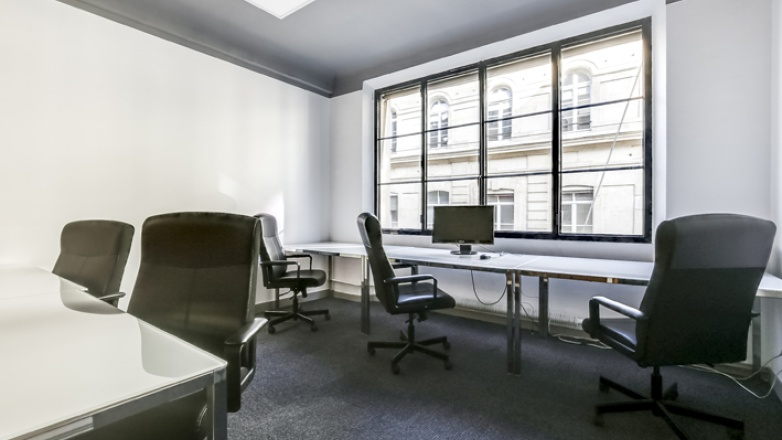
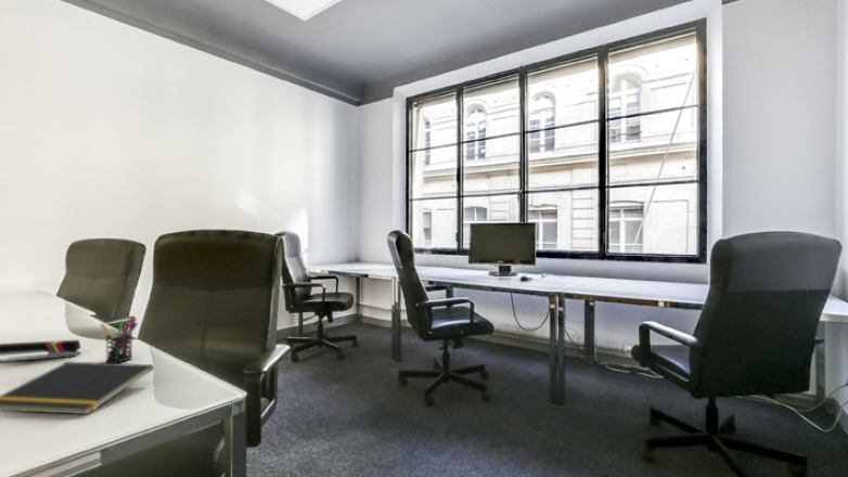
+ pen holder [99,314,139,363]
+ notepad [0,361,155,415]
+ stapler [0,339,82,364]
